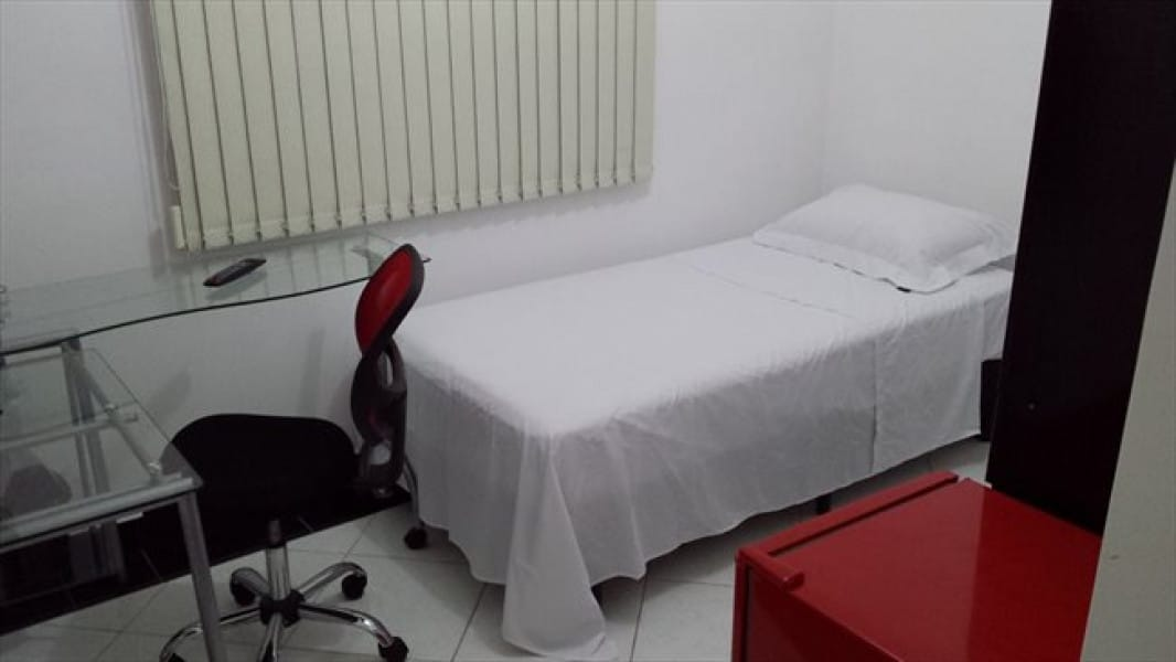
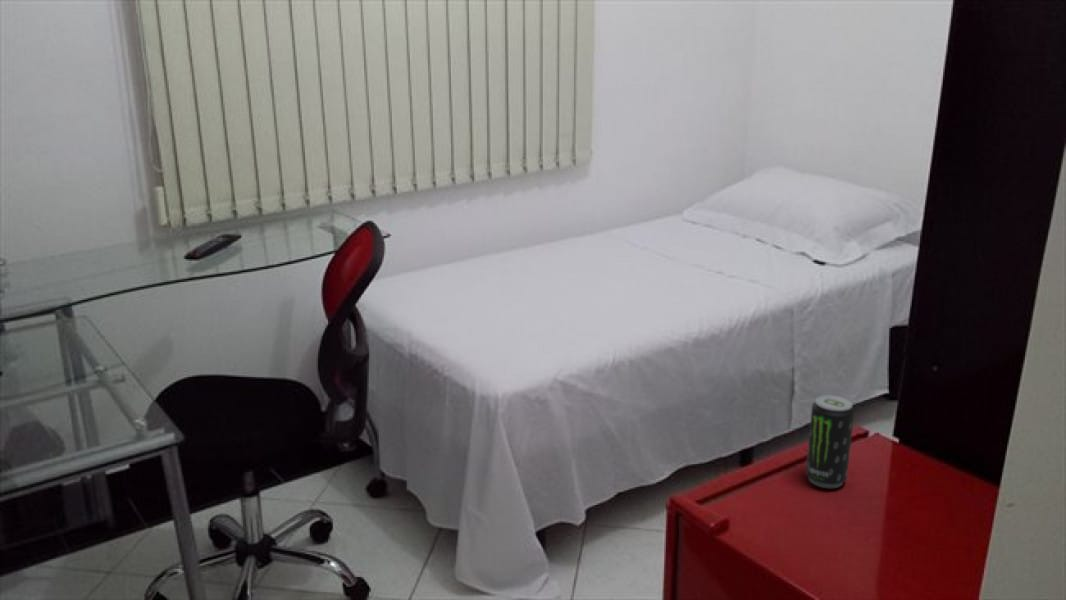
+ beverage can [805,394,856,489]
